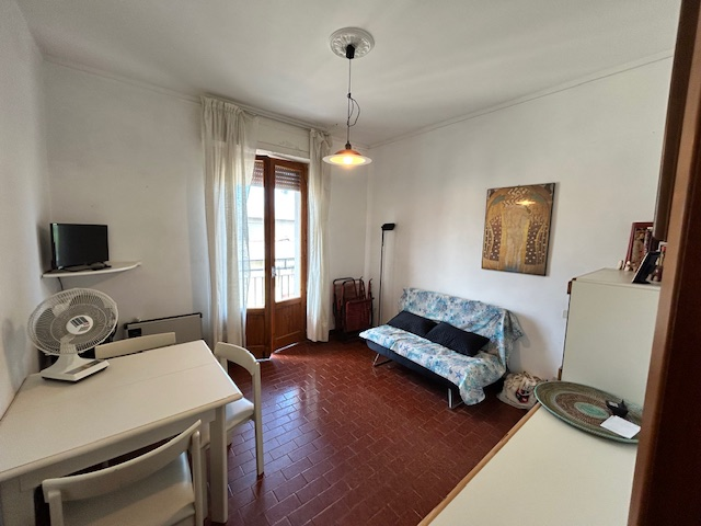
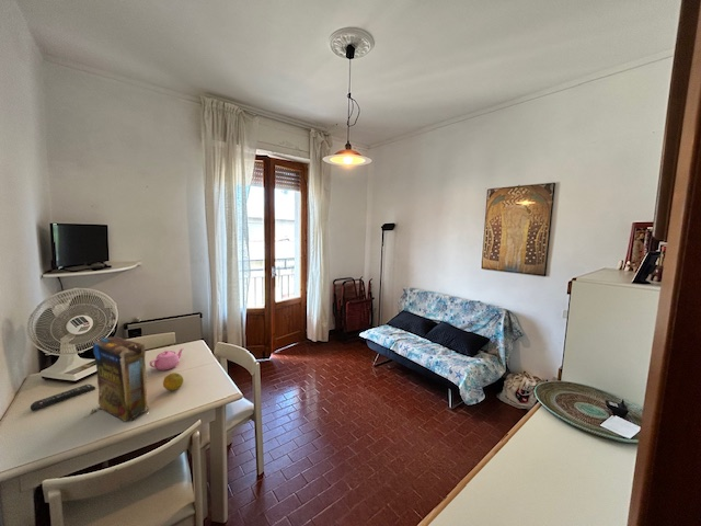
+ cereal box [83,336,151,422]
+ fruit [162,371,184,391]
+ teapot [149,347,184,371]
+ remote control [30,384,96,412]
